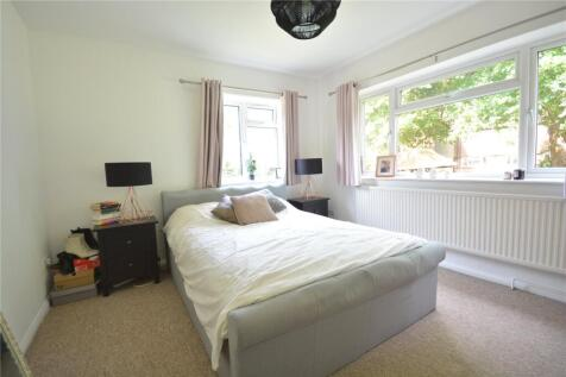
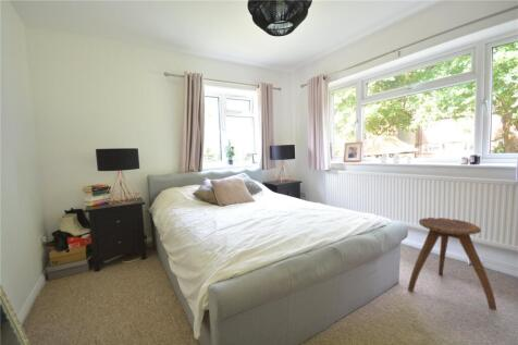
+ stool [407,217,497,311]
